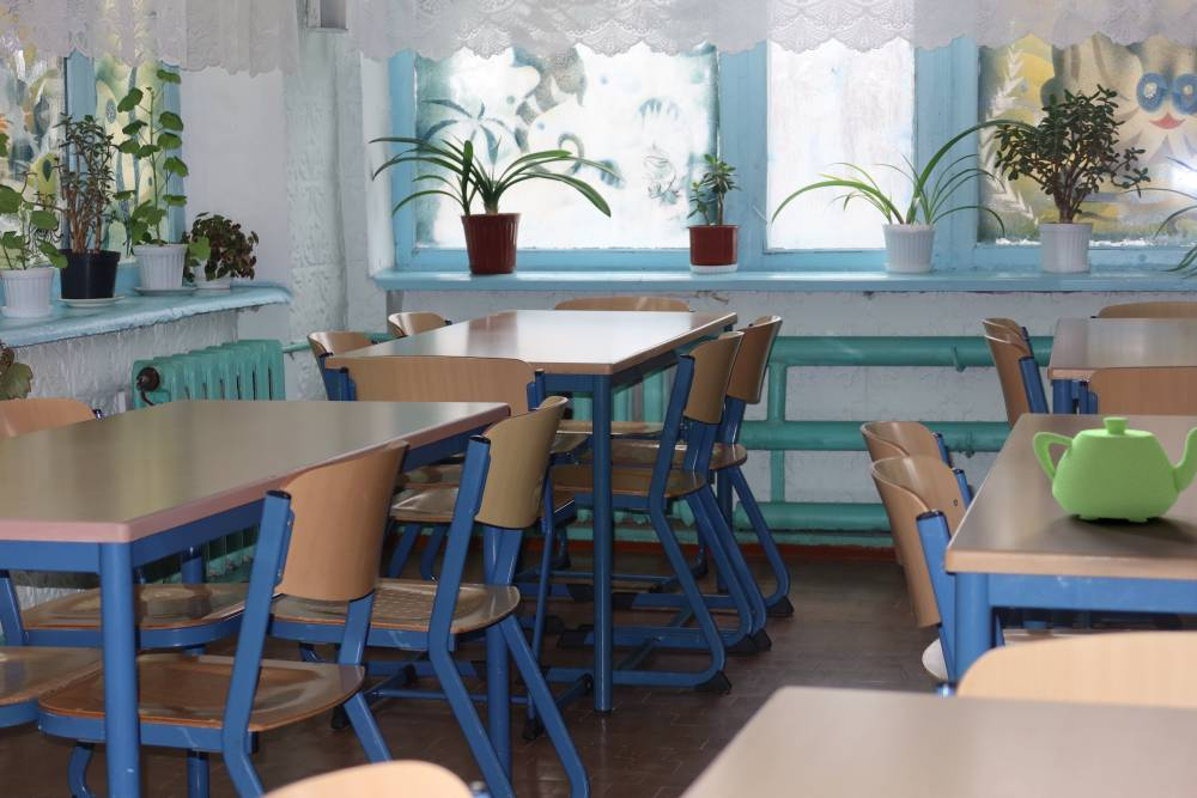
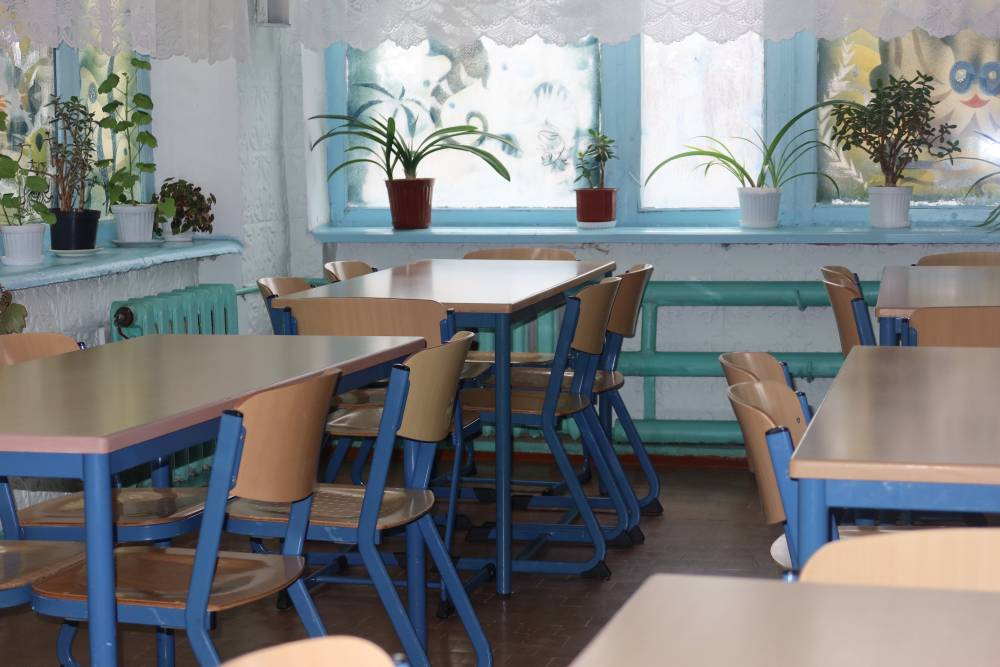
- teapot [1032,416,1197,523]
